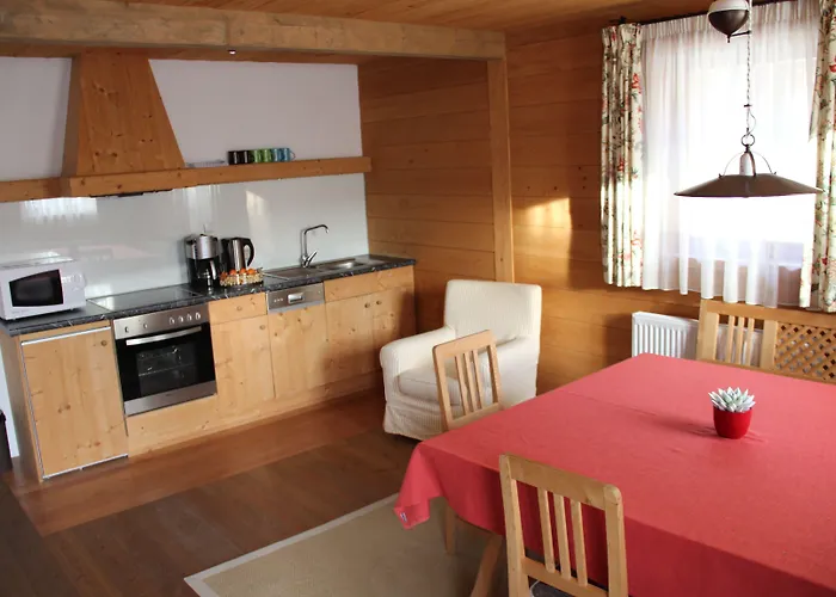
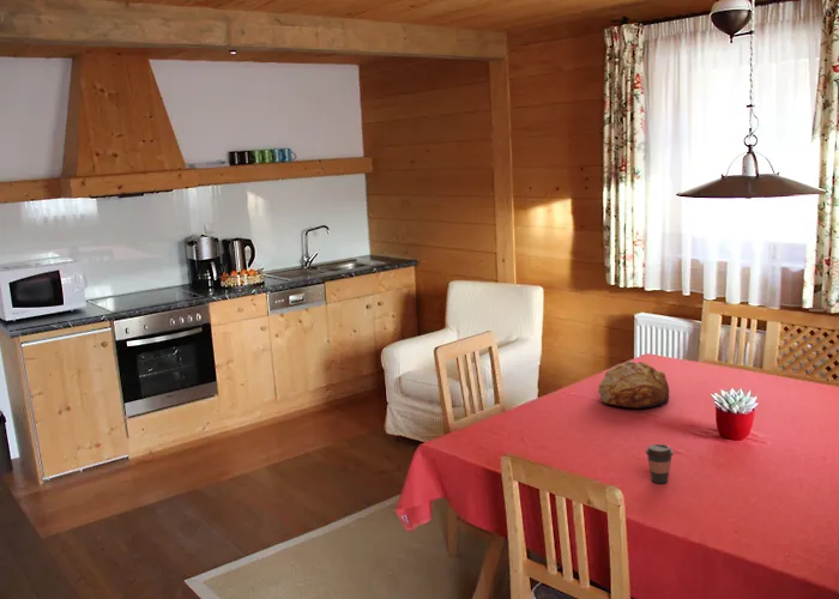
+ bread [597,359,670,409]
+ coffee cup [645,443,675,484]
